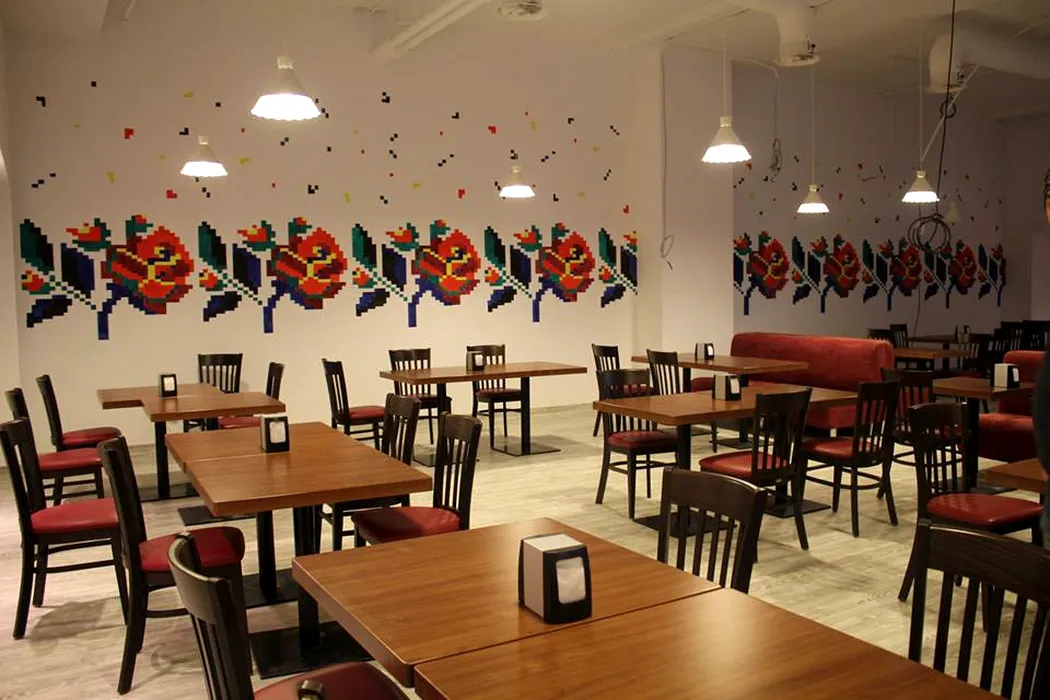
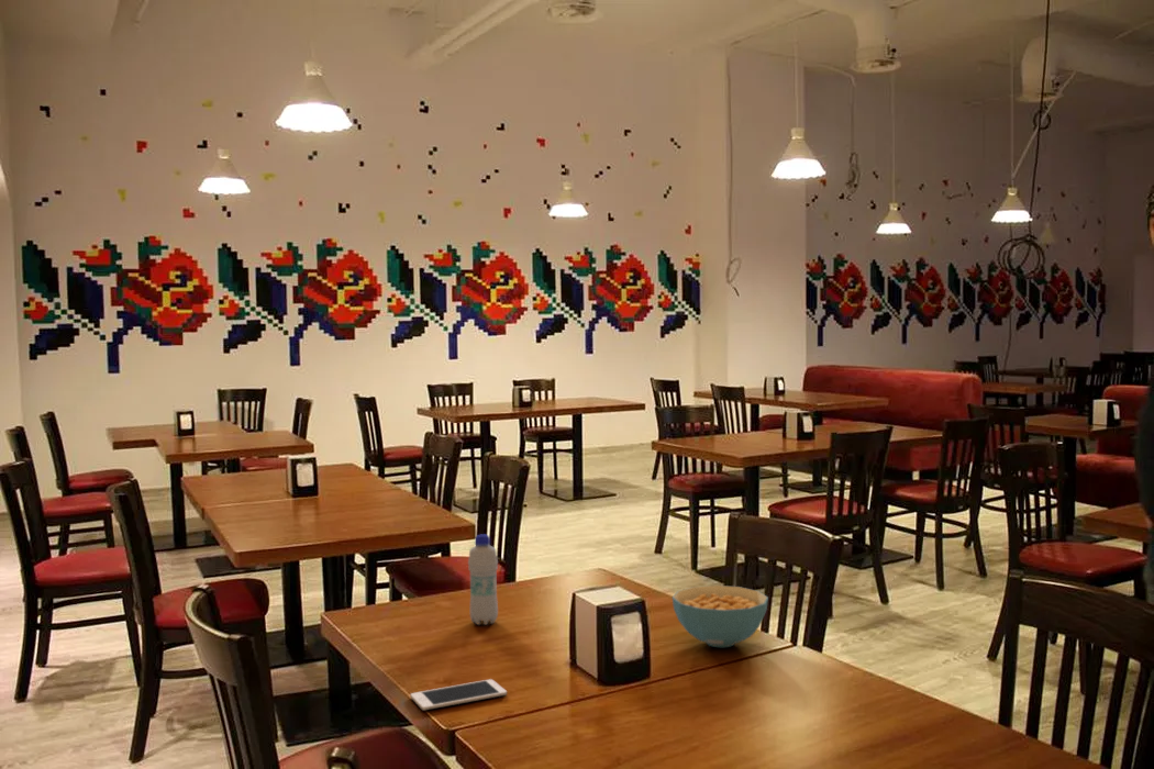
+ cell phone [410,678,508,711]
+ cereal bowl [672,584,769,648]
+ bottle [467,533,499,626]
